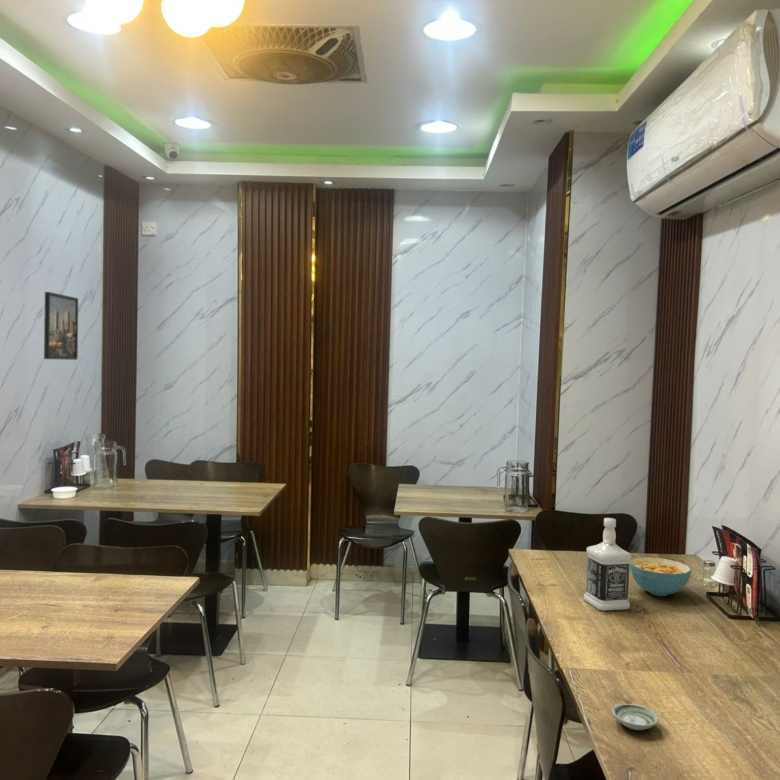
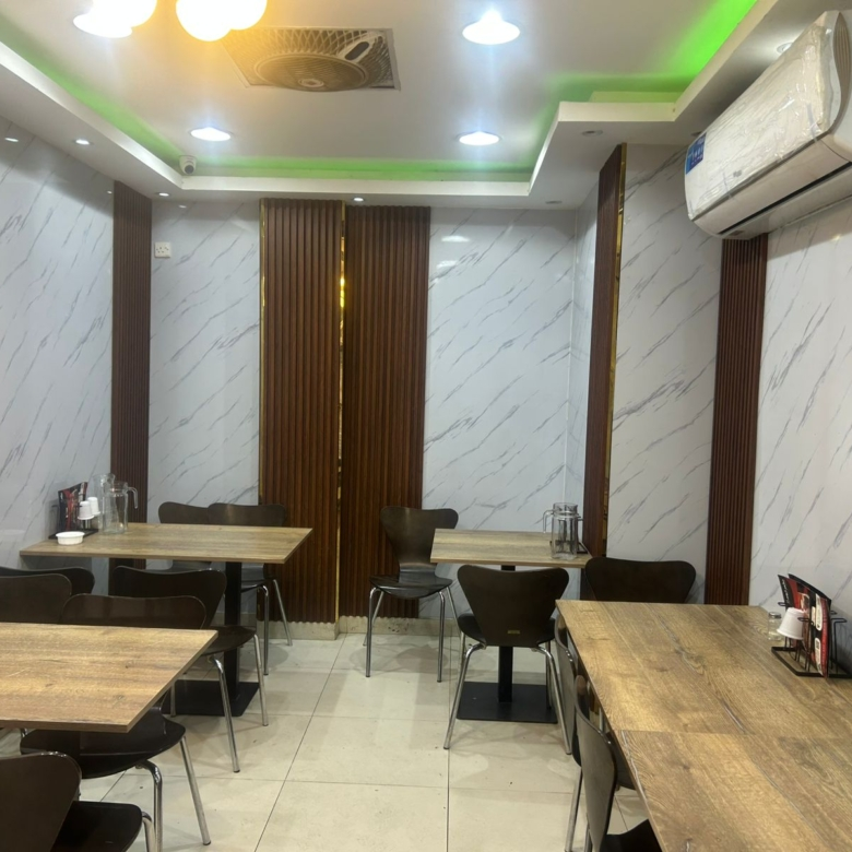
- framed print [43,291,79,361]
- bottle [583,517,632,612]
- saucer [611,703,659,731]
- cereal bowl [629,556,692,597]
